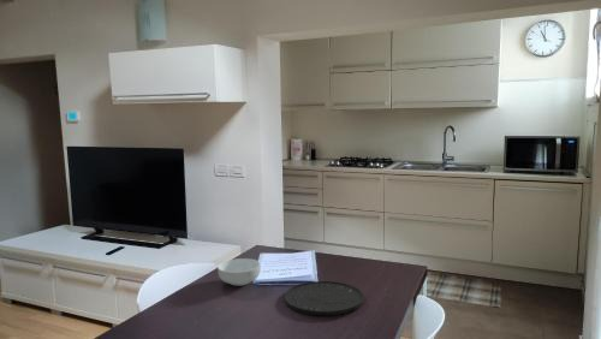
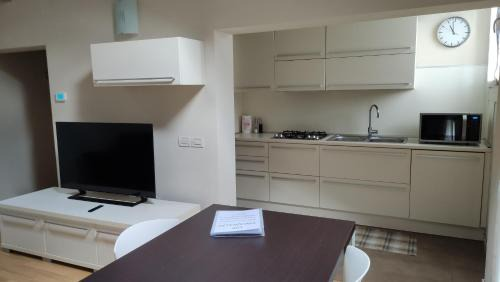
- cereal bowl [216,257,262,287]
- plate [284,280,364,316]
